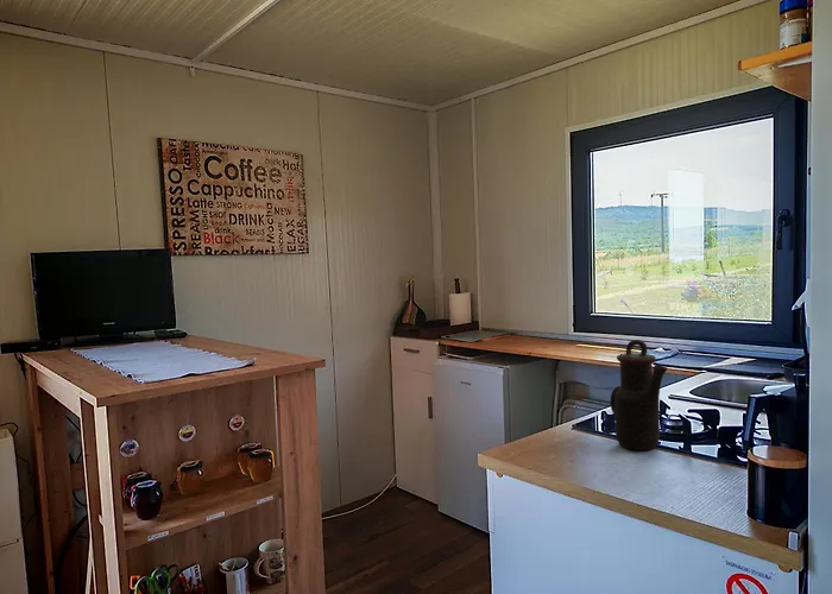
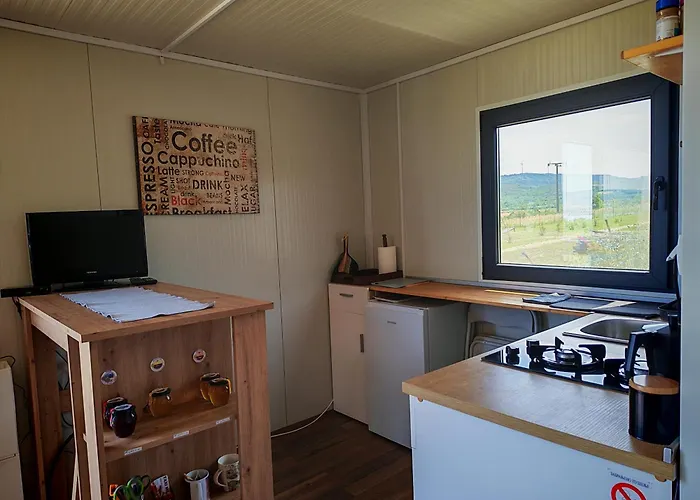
- teapot [609,339,669,451]
